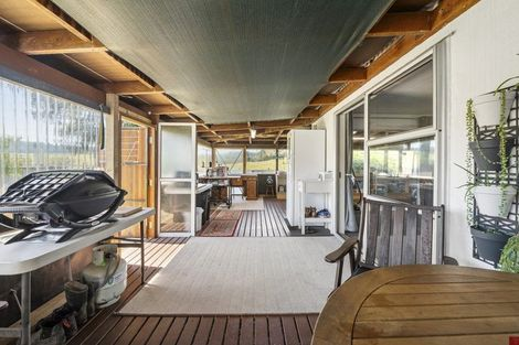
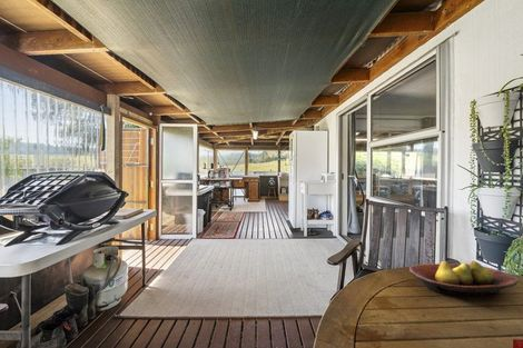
+ fruit bowl [408,260,520,296]
